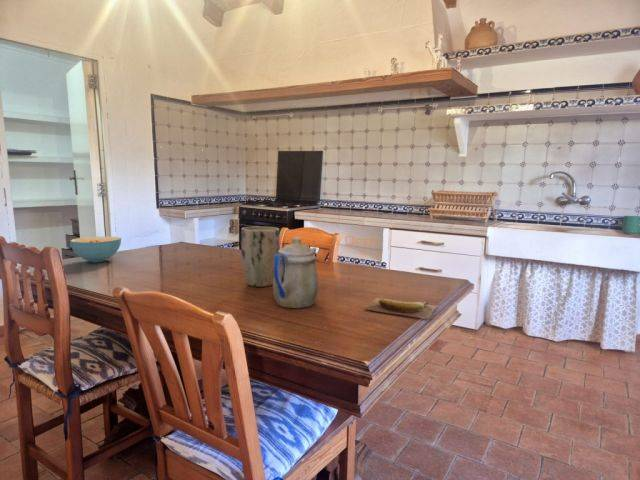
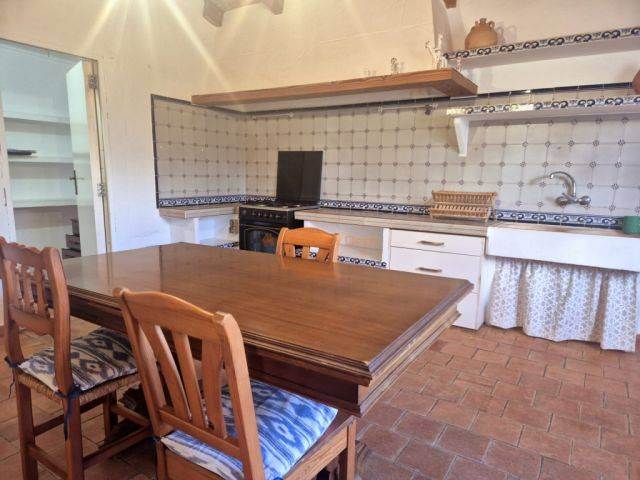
- teapot [272,236,319,309]
- cereal bowl [69,236,122,263]
- plant pot [240,225,281,288]
- banana [363,297,438,320]
